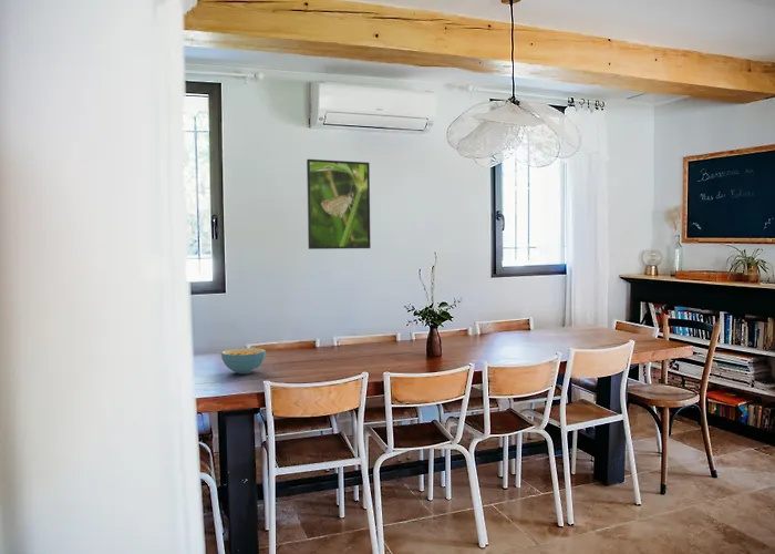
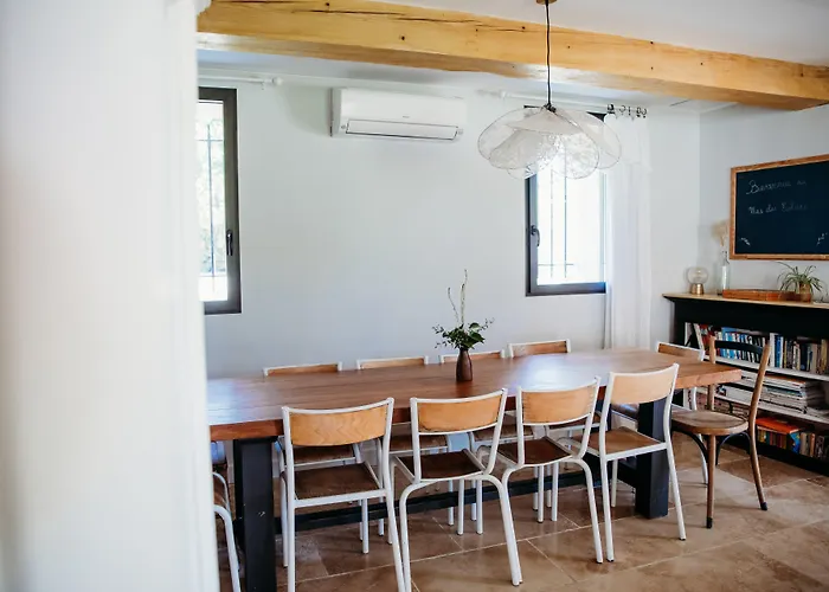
- cereal bowl [220,347,267,375]
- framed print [306,158,372,250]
